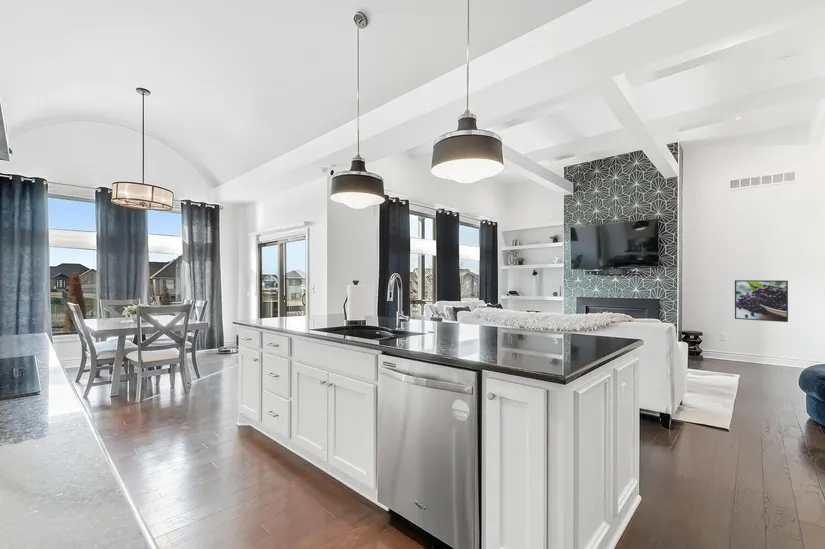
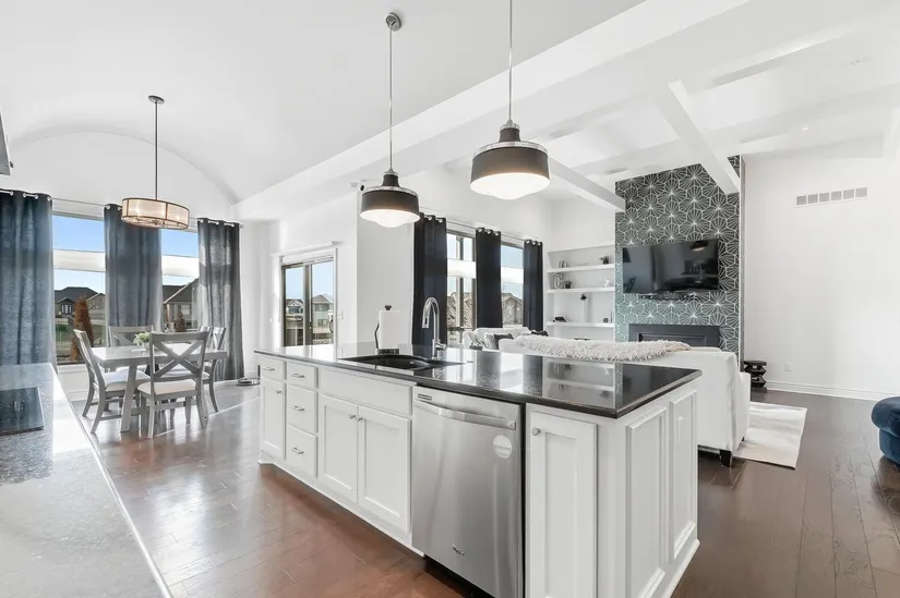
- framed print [734,279,789,323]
